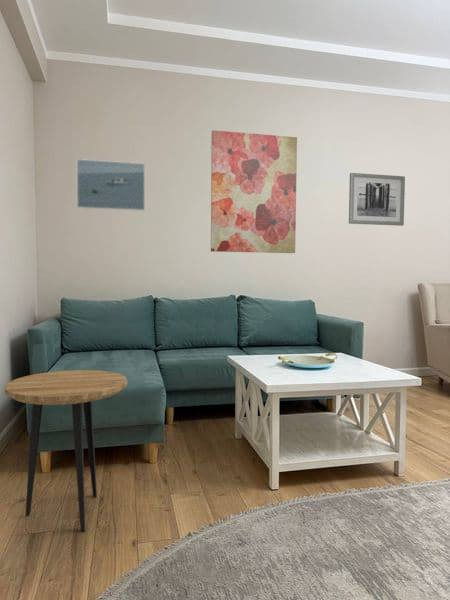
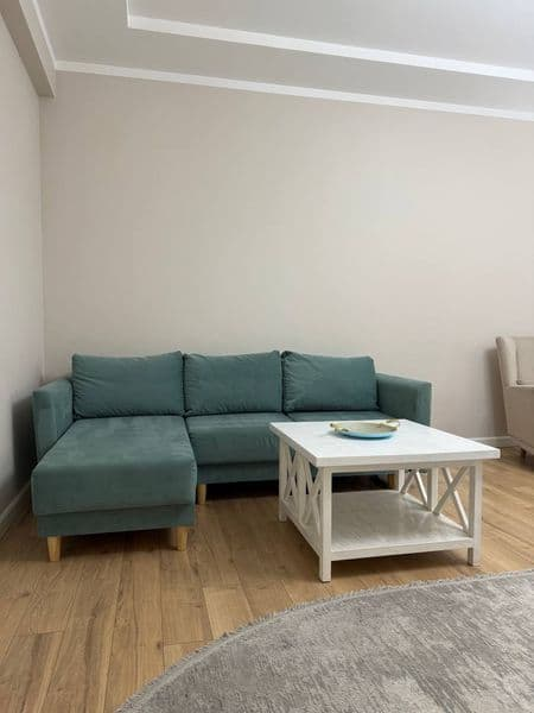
- wall art [348,172,406,227]
- wall art [210,129,298,254]
- side table [4,369,128,533]
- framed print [76,158,146,212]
